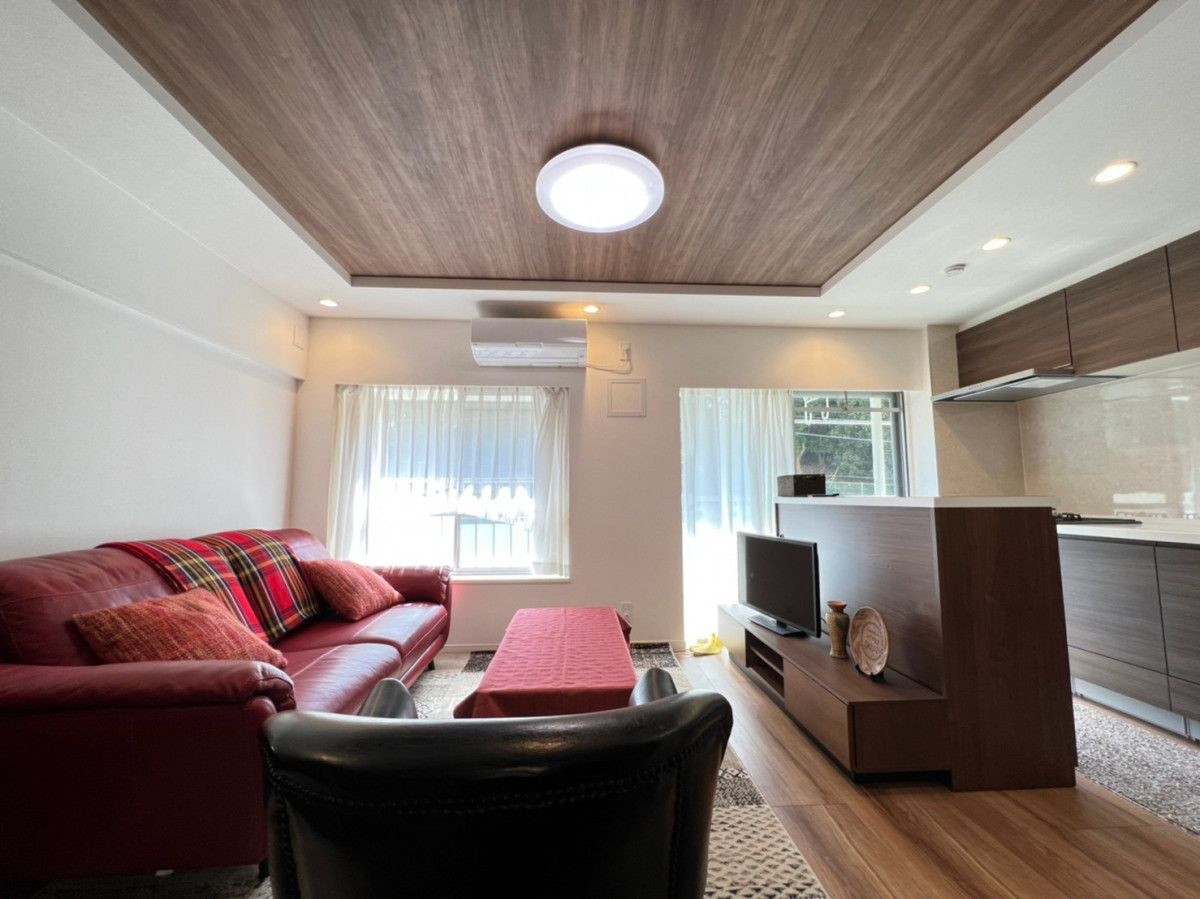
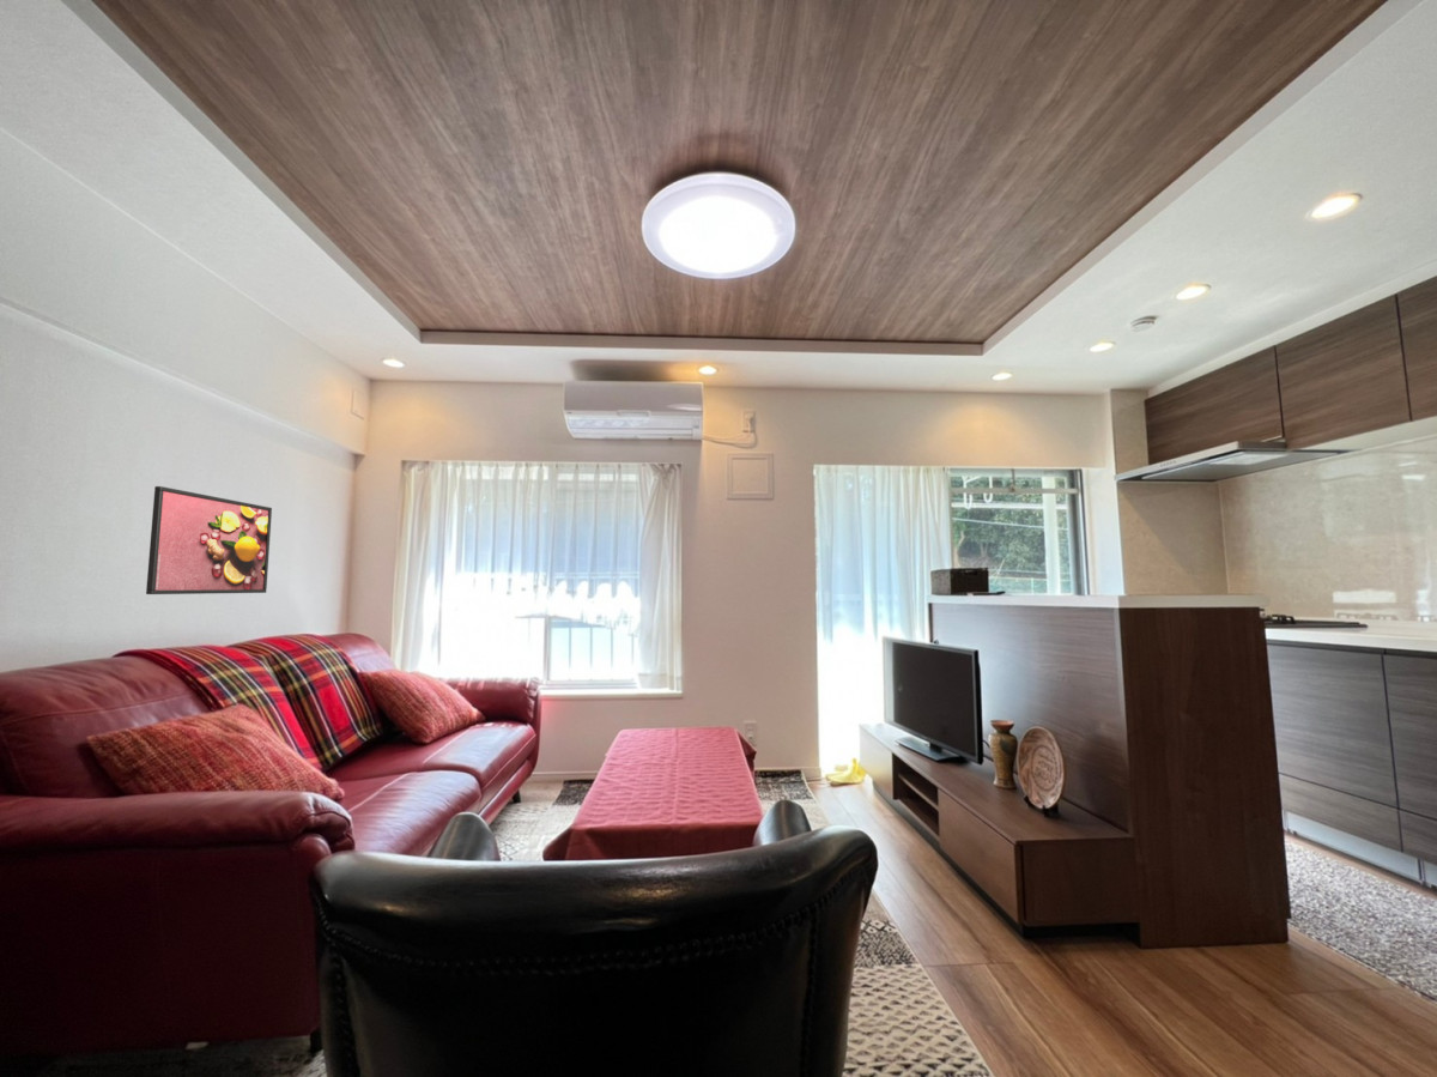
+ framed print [145,485,273,595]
